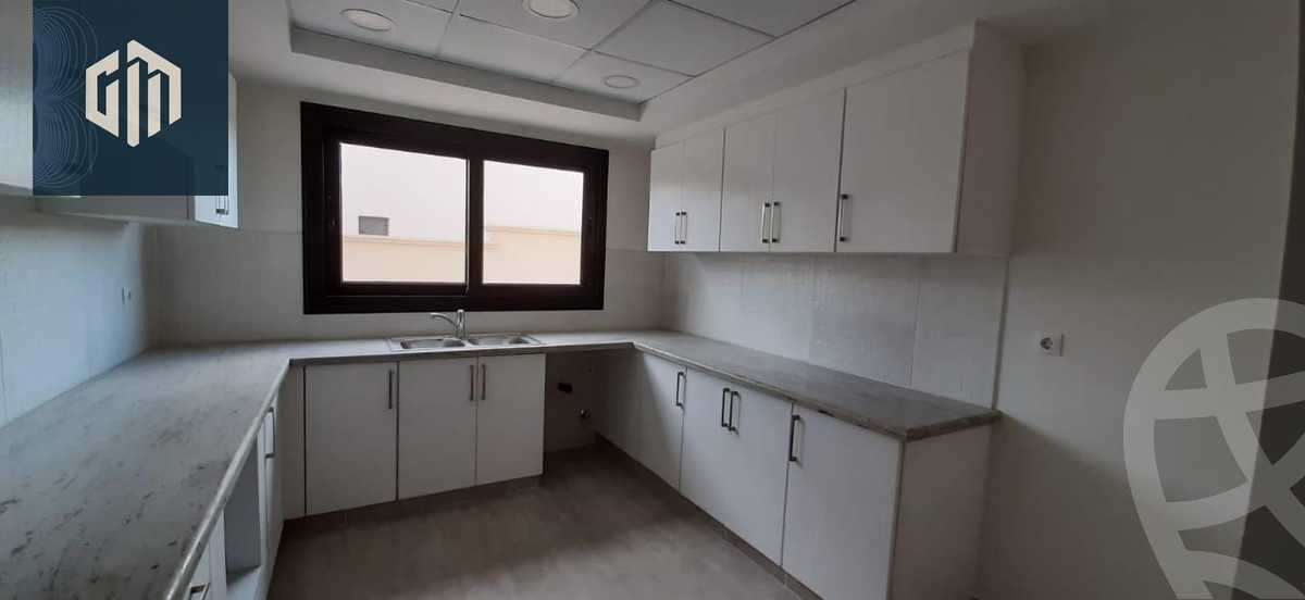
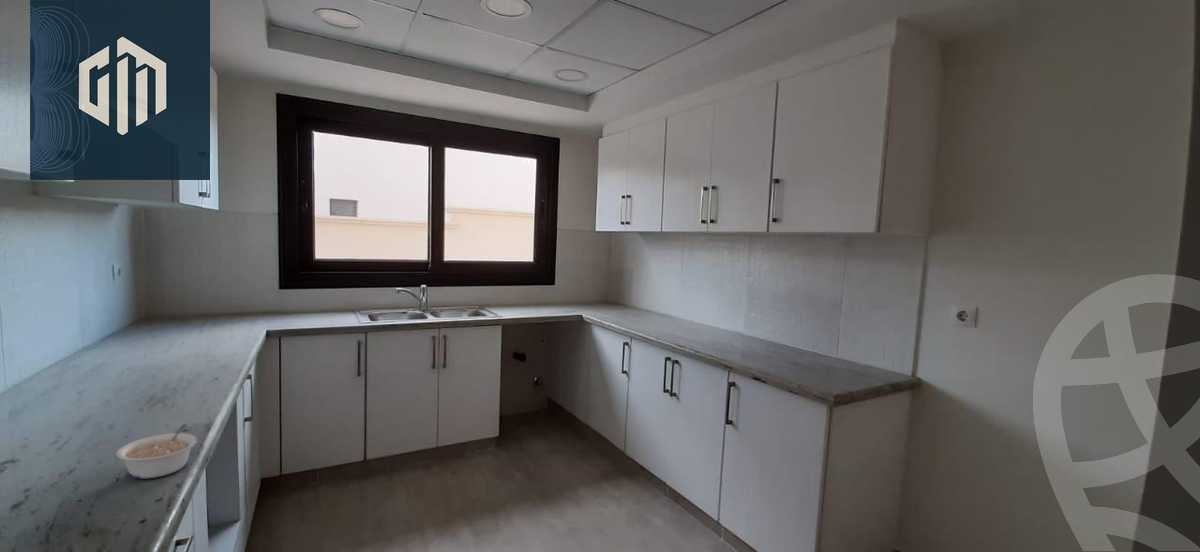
+ legume [115,423,198,479]
